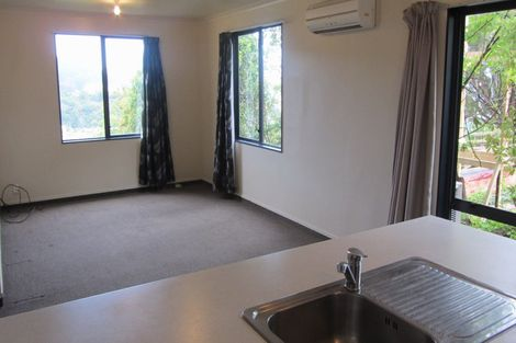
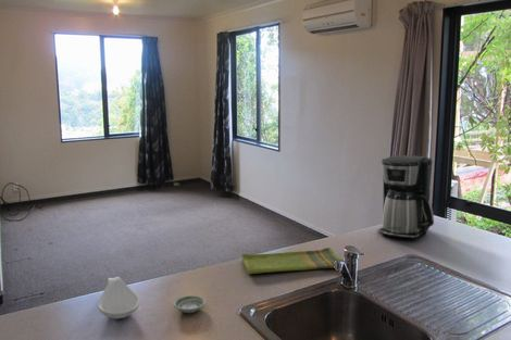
+ saucer [172,294,207,314]
+ dish towel [241,247,341,275]
+ coffee maker [376,154,435,240]
+ spoon rest [97,276,141,319]
